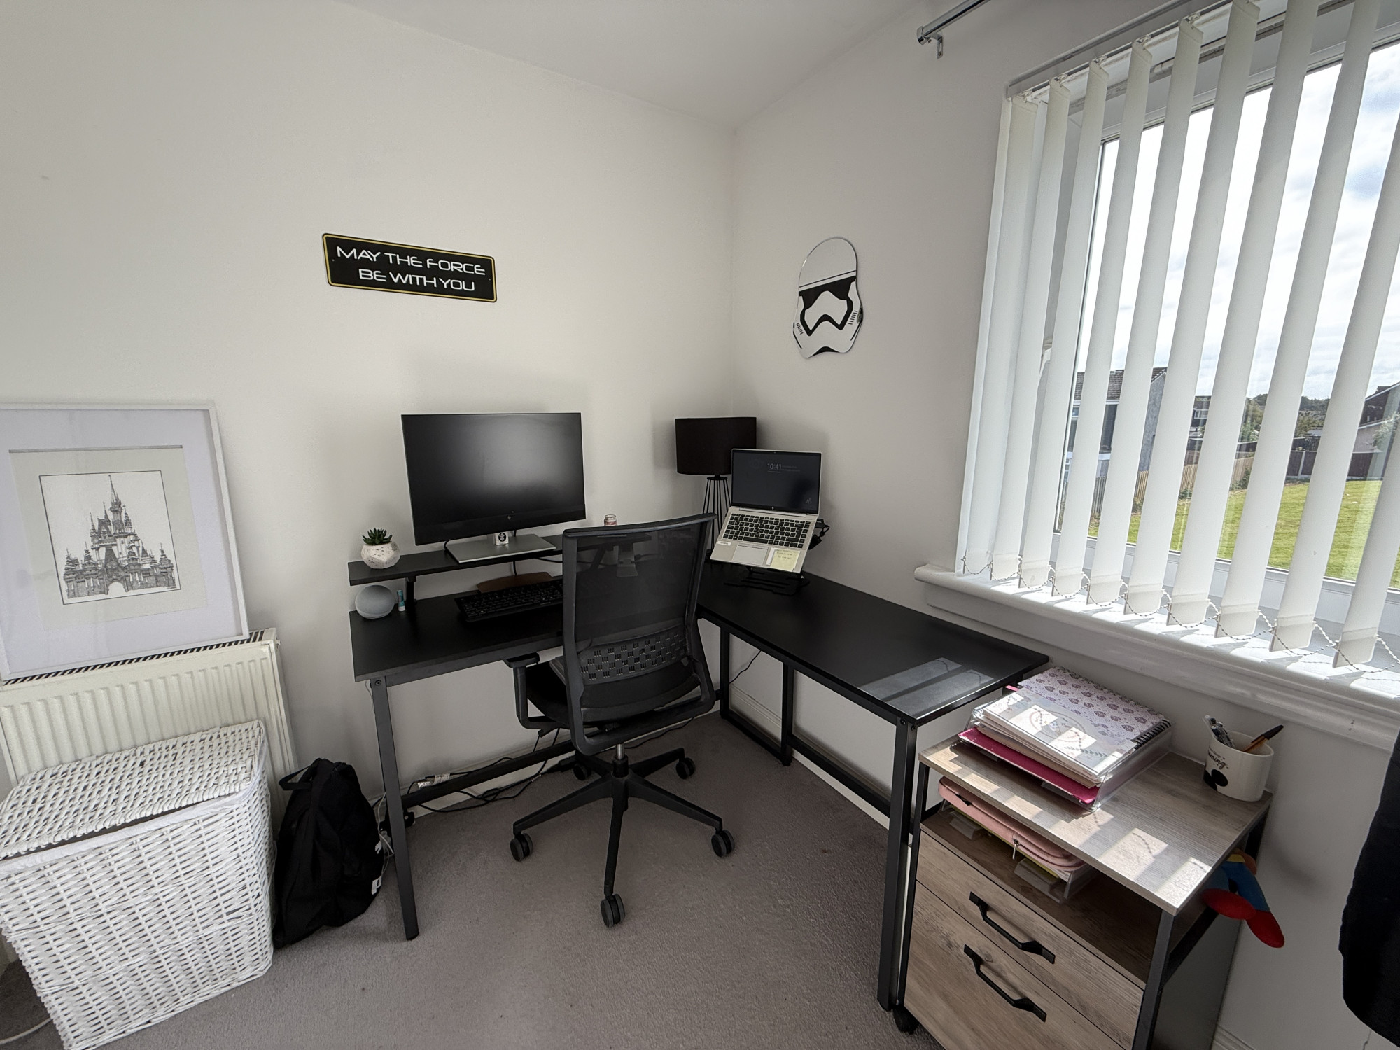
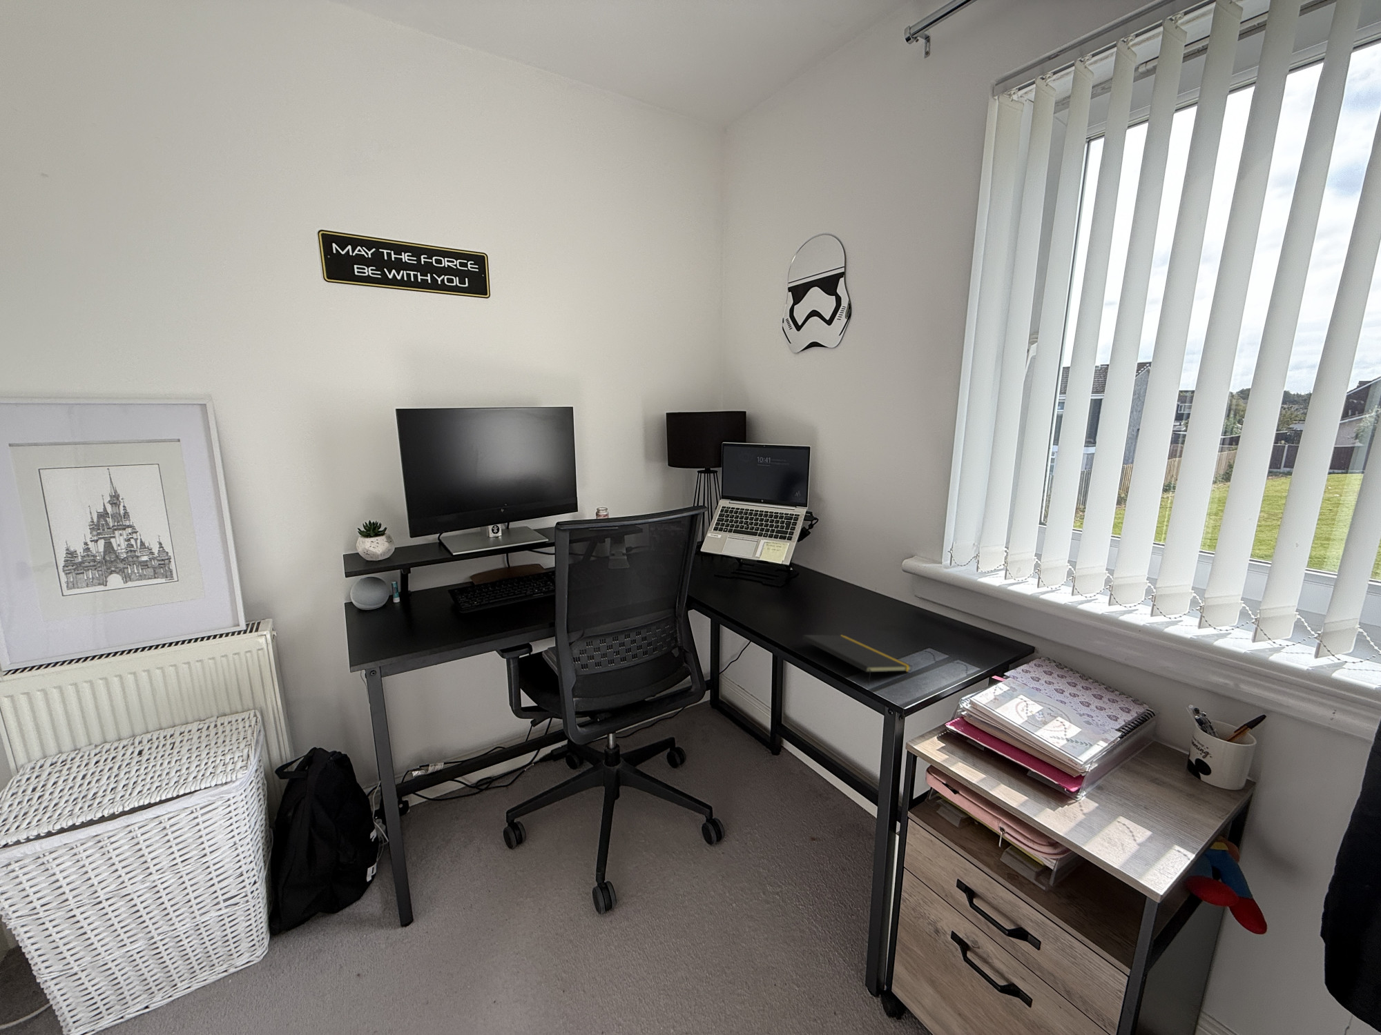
+ notepad [801,634,912,686]
